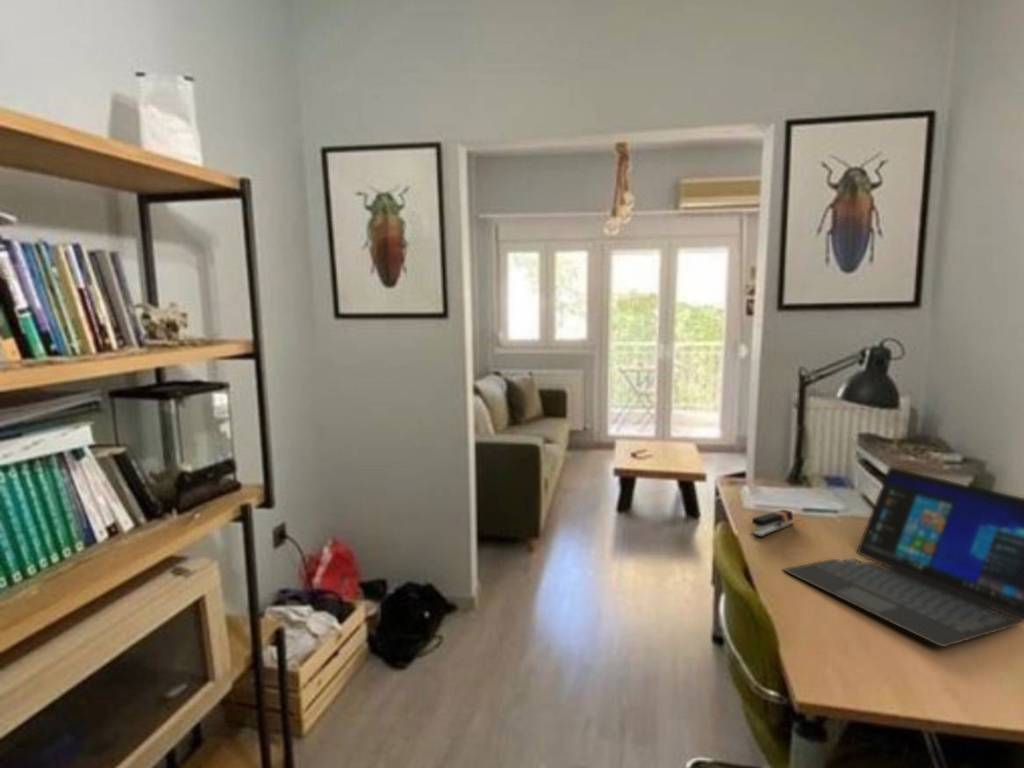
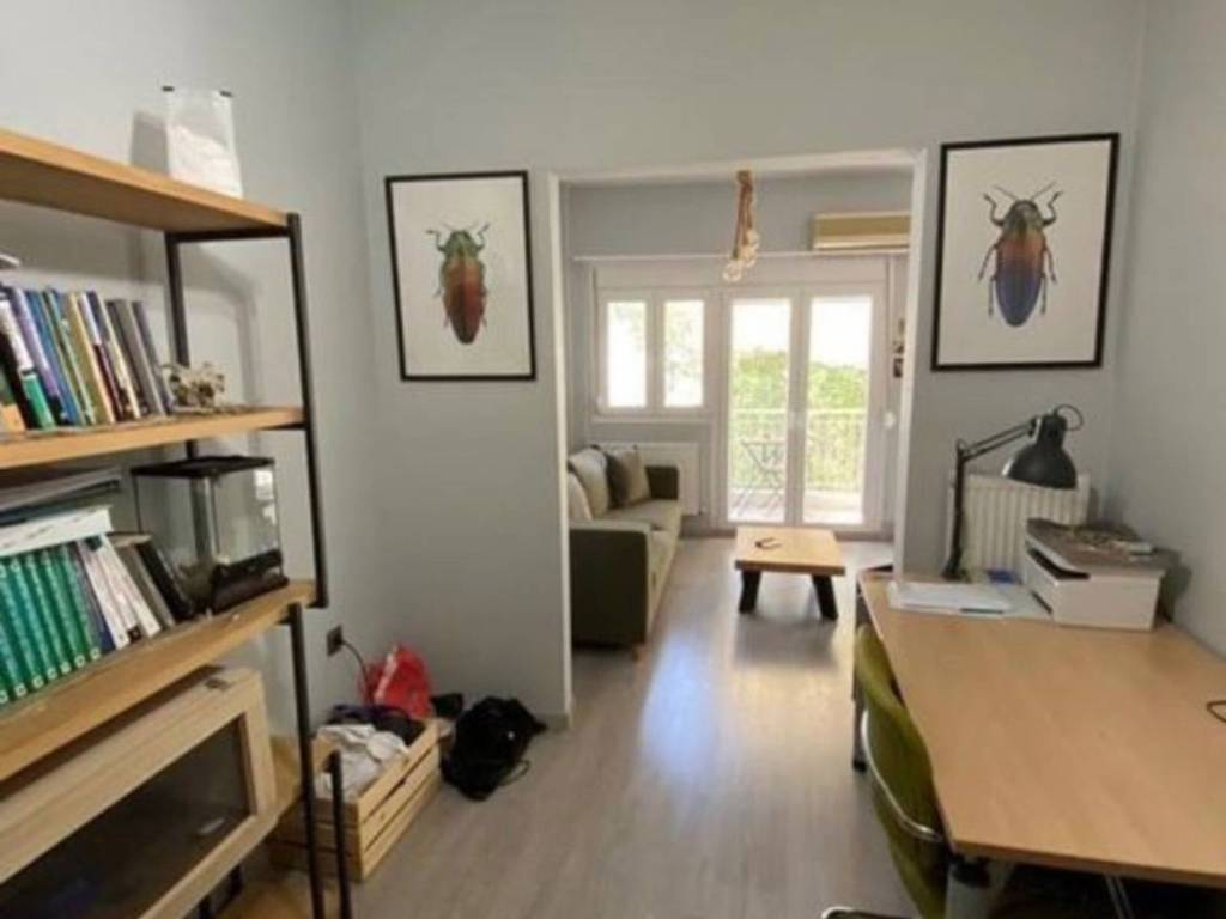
- stapler [750,509,794,538]
- laptop [782,466,1024,648]
